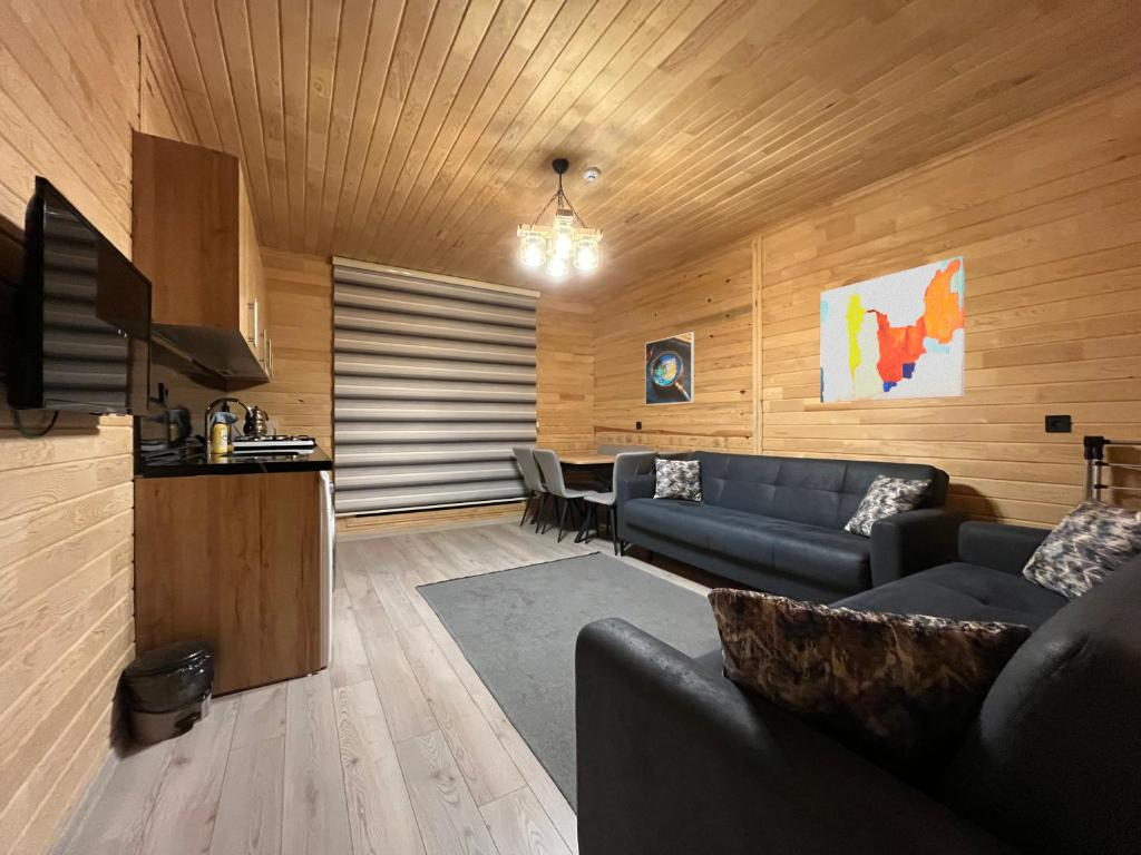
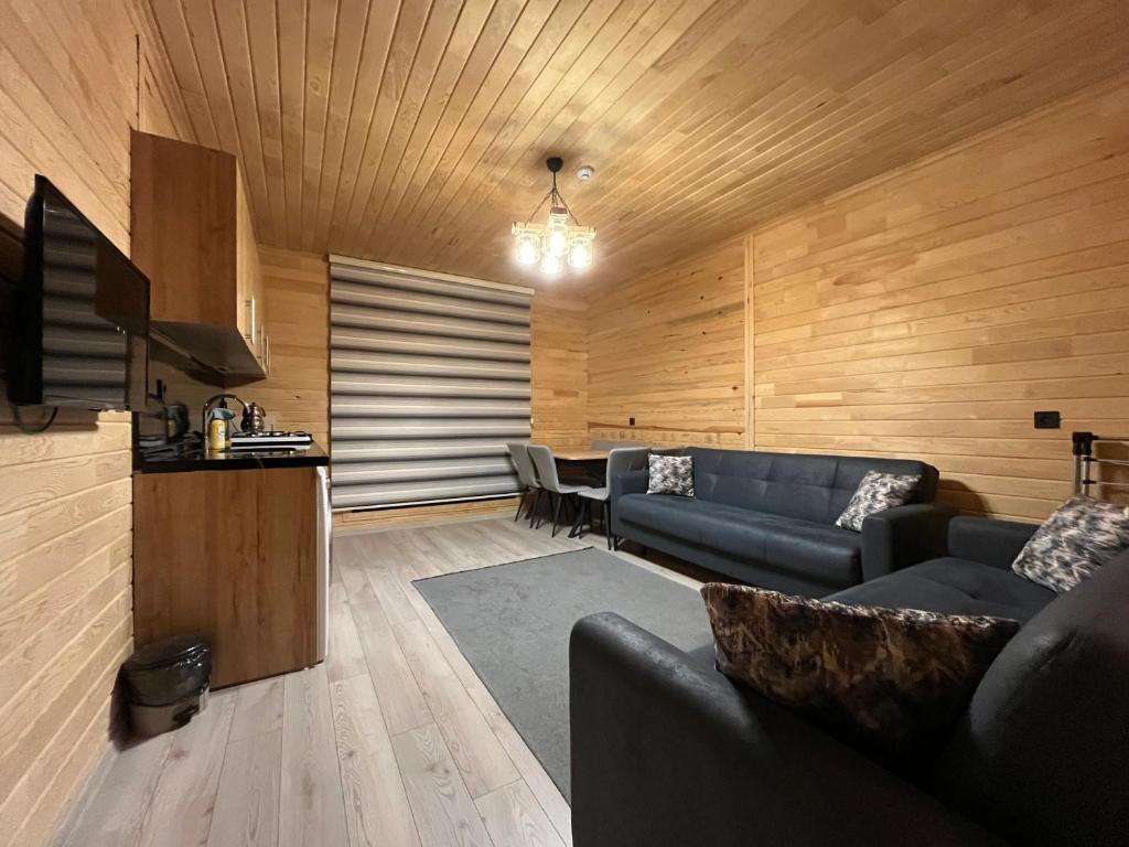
- wall art [819,255,966,404]
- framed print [644,331,695,406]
